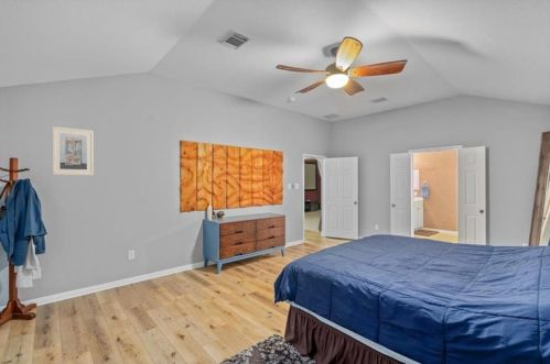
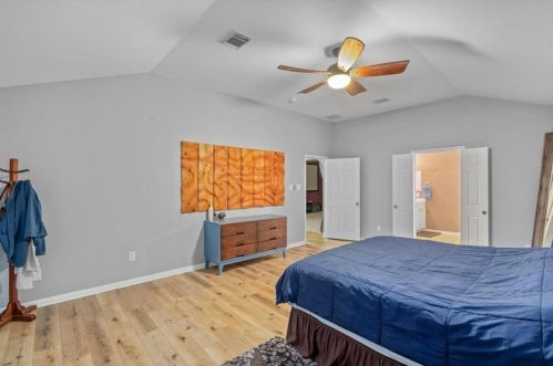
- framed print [51,125,95,176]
